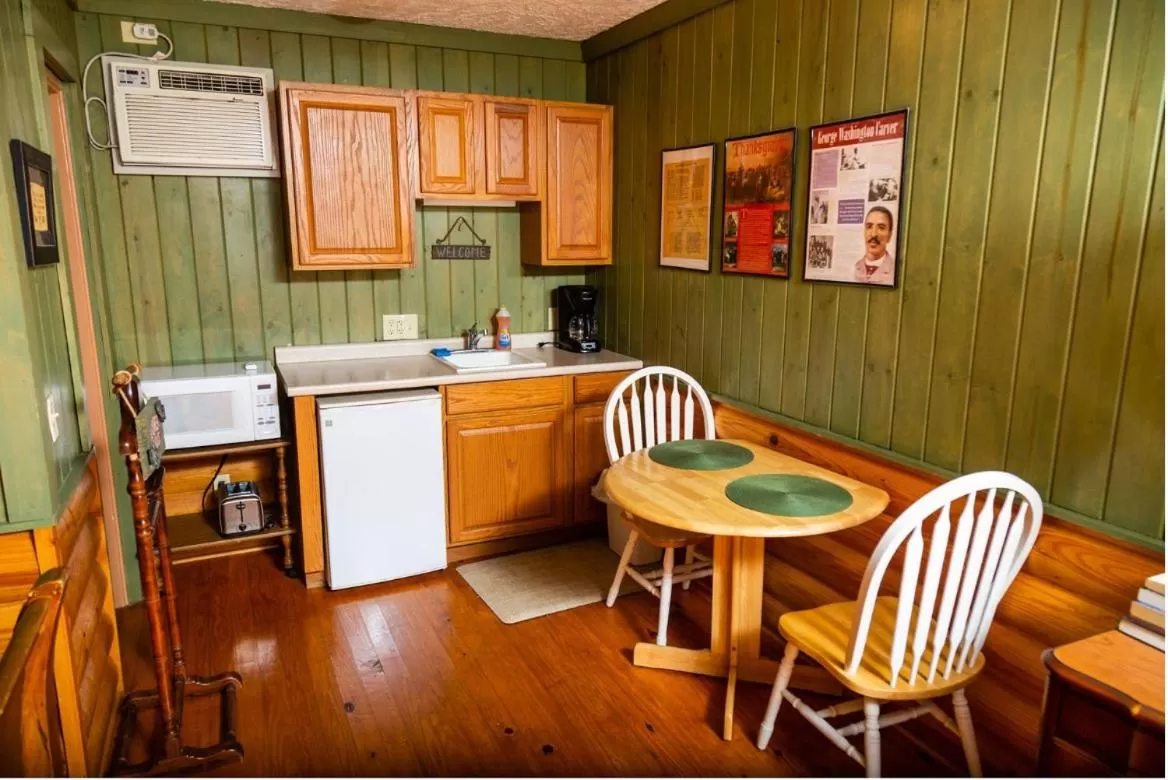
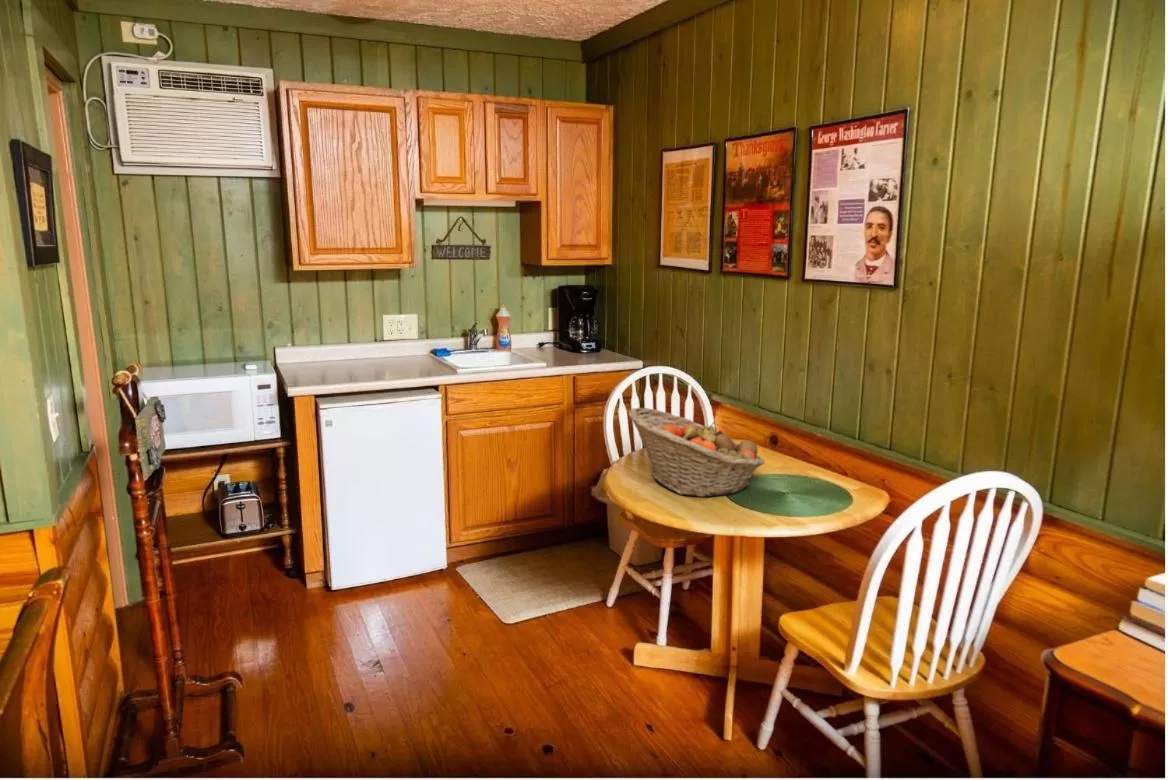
+ fruit basket [628,407,765,498]
